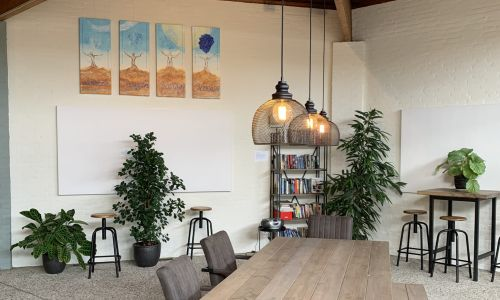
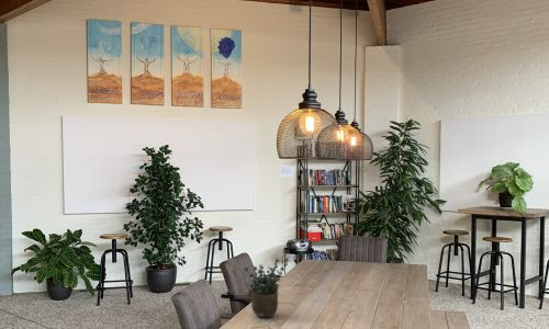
+ potted plant [244,250,291,319]
